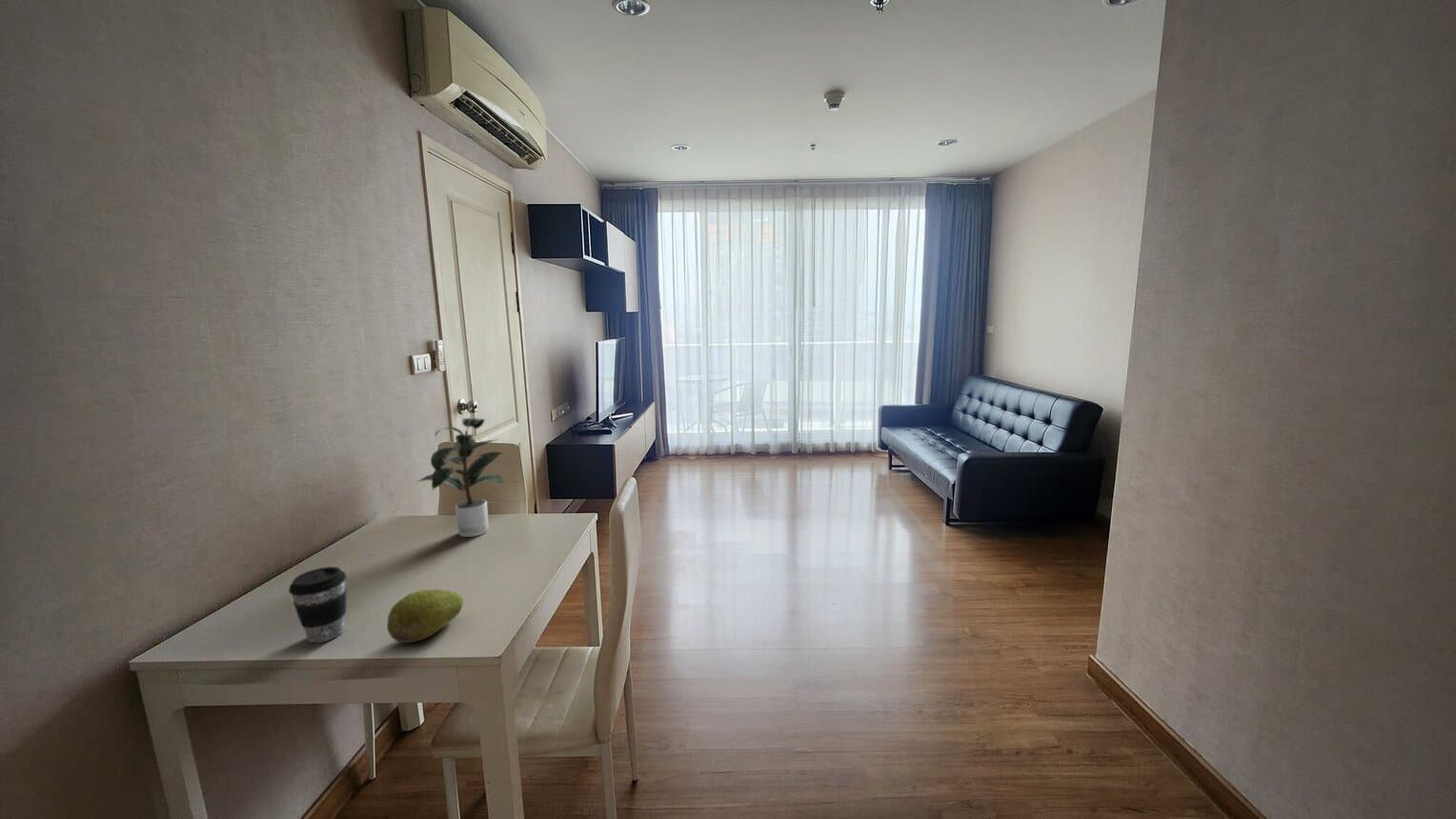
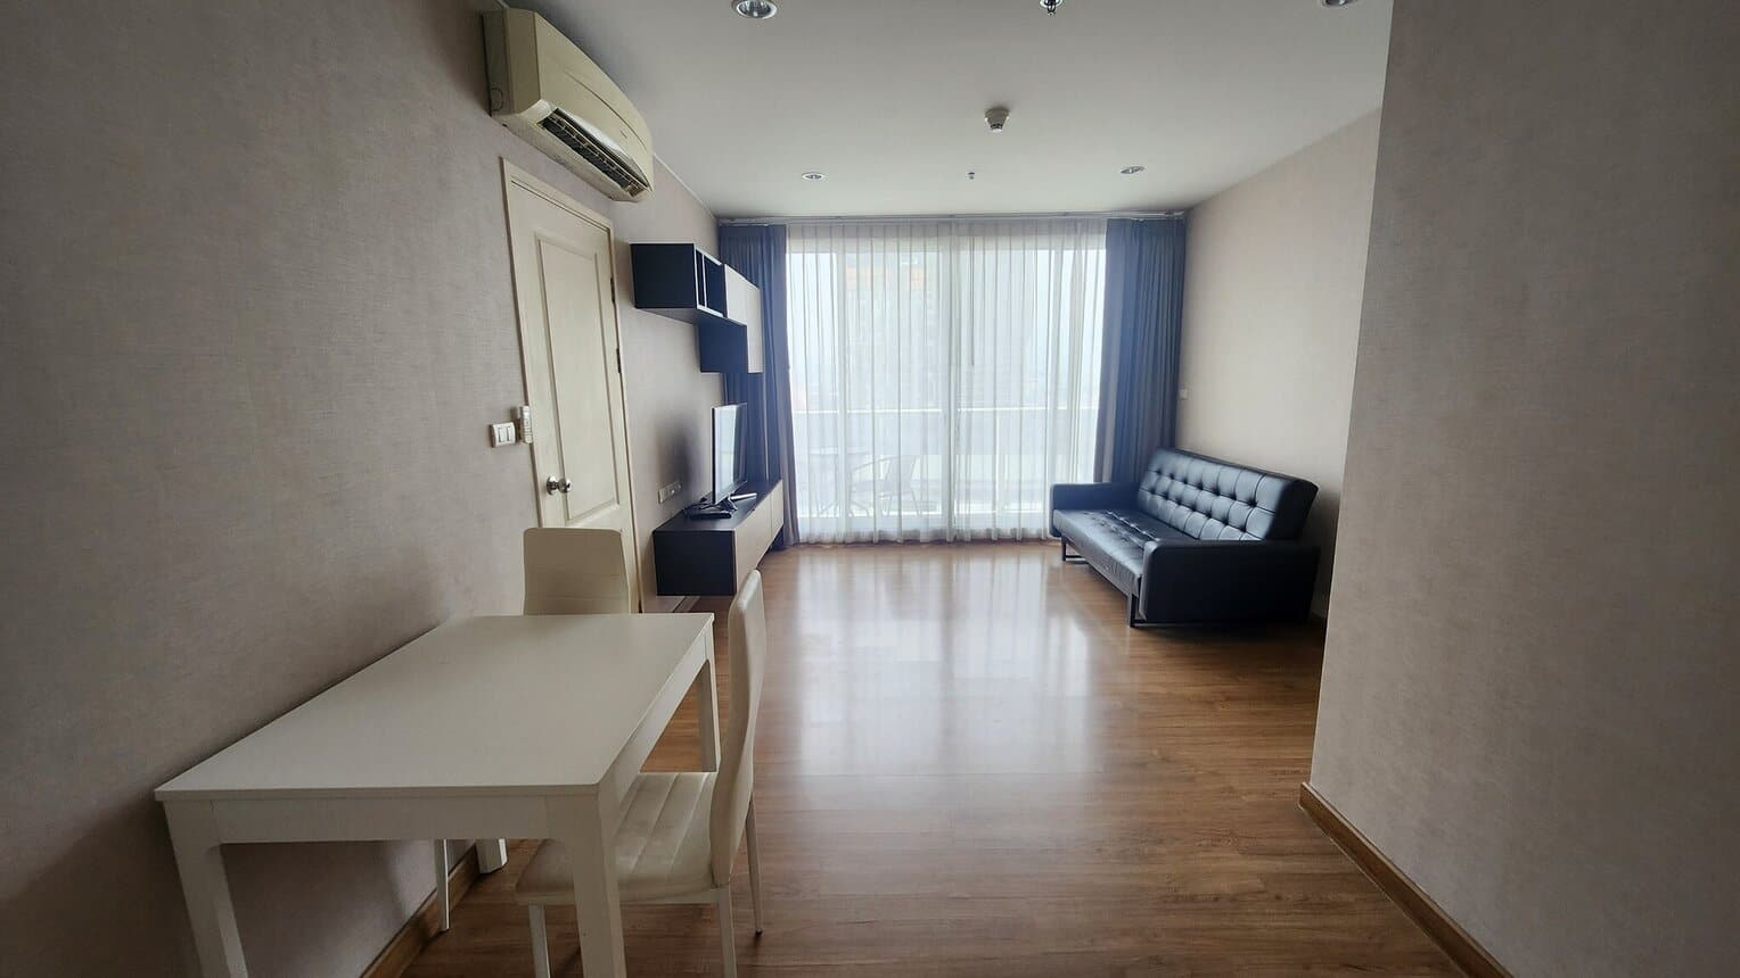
- coffee cup [288,566,348,644]
- fruit [386,589,464,644]
- potted plant [415,417,504,538]
